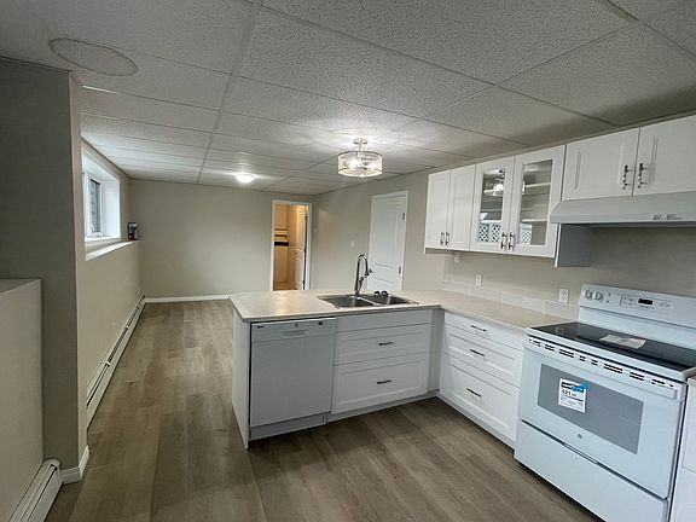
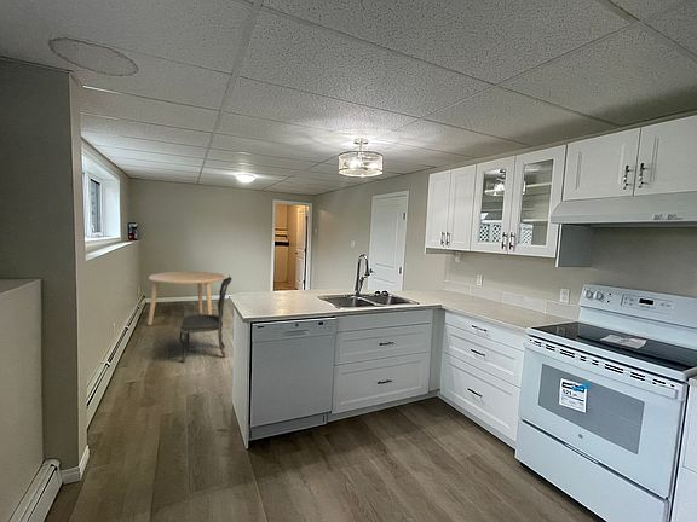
+ dining chair [178,276,234,364]
+ dining table [146,271,226,326]
